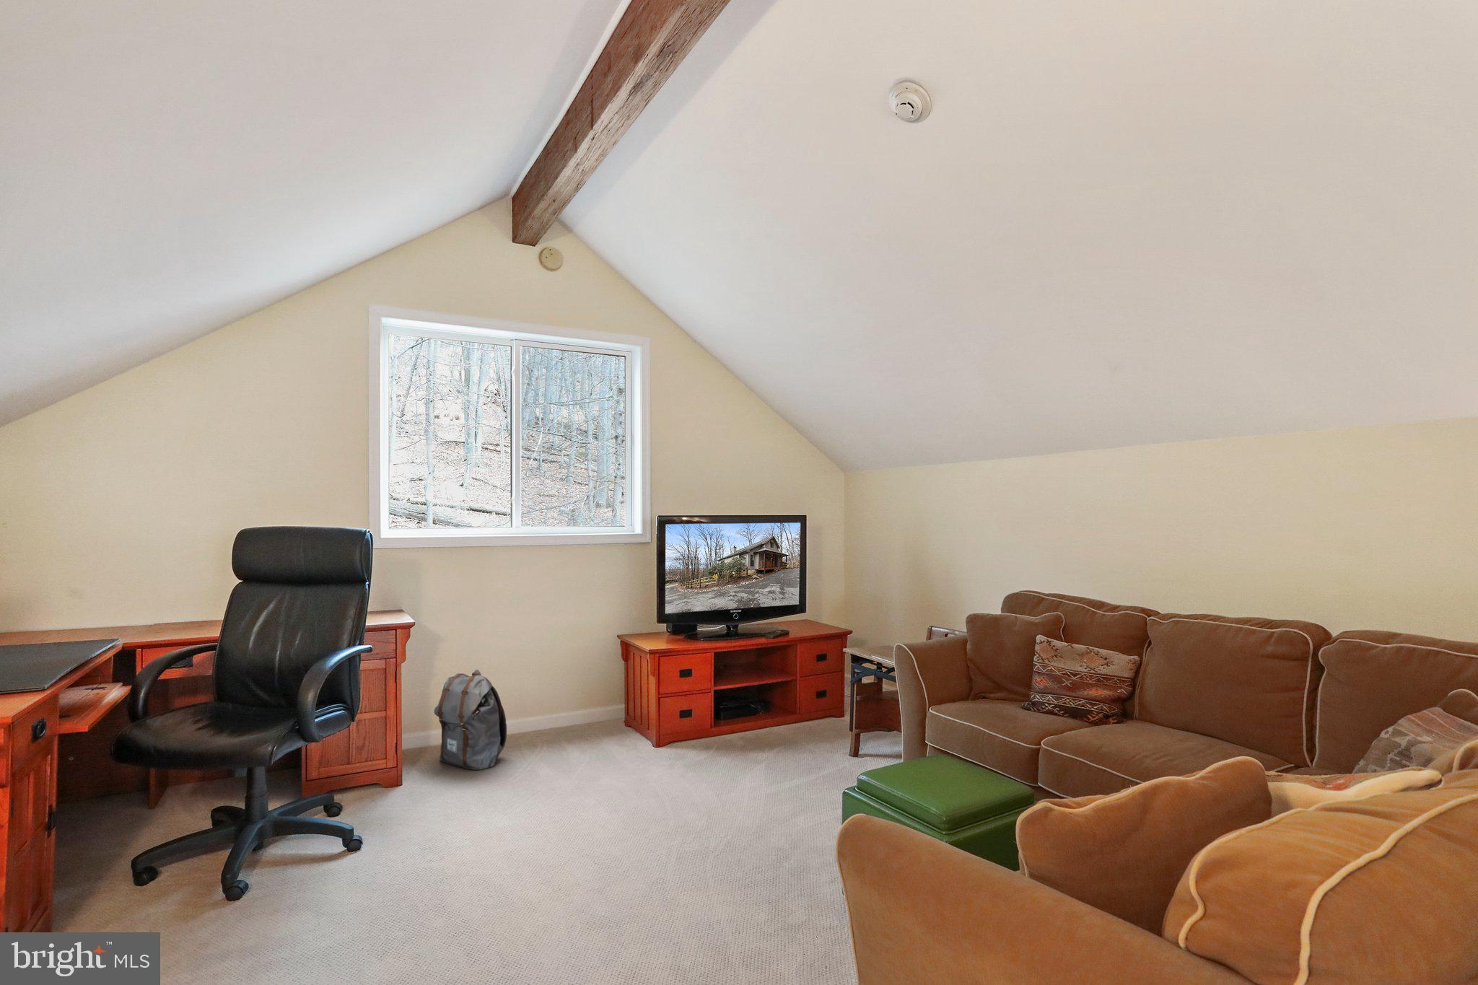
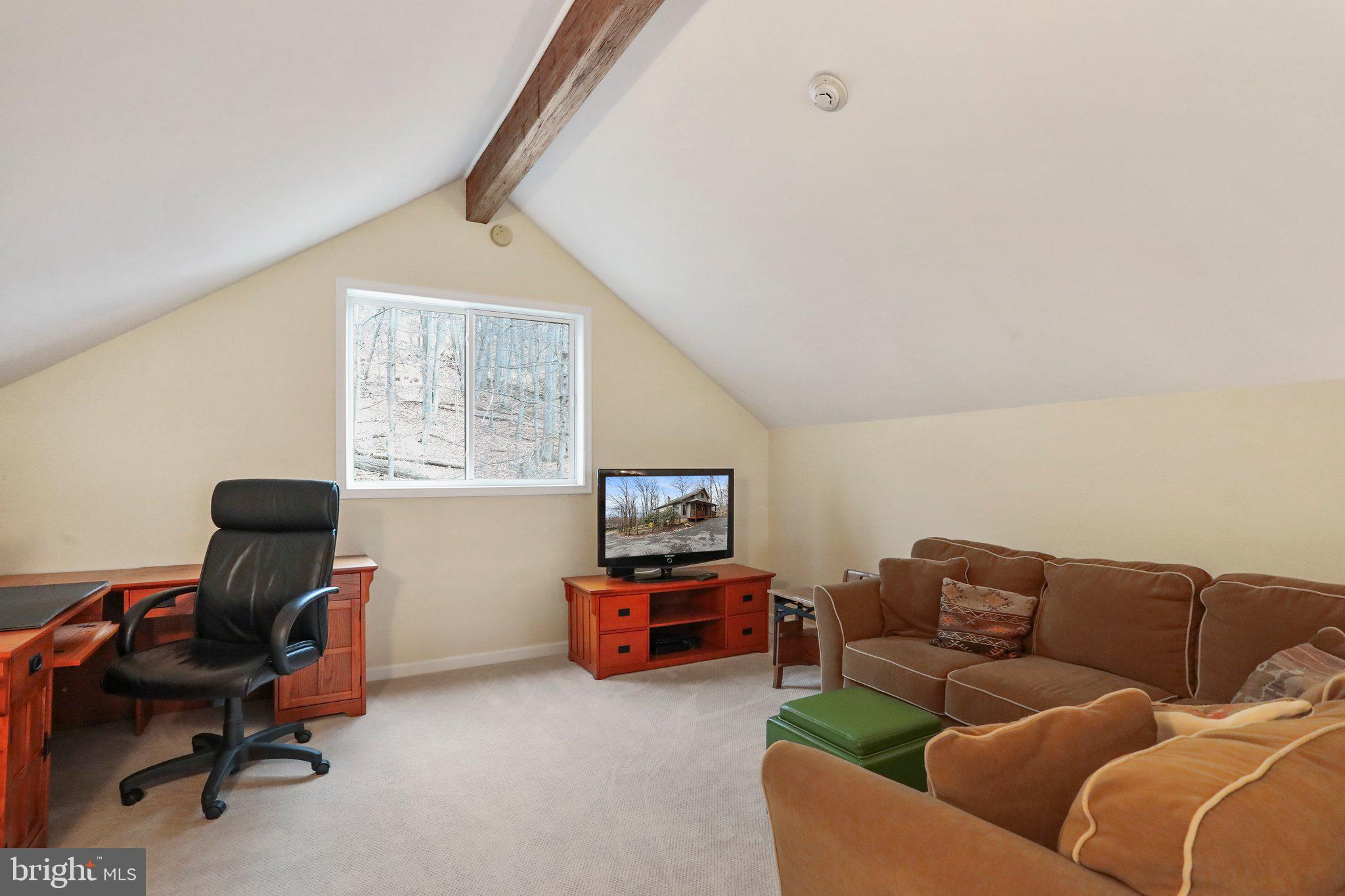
- backpack [434,668,508,771]
